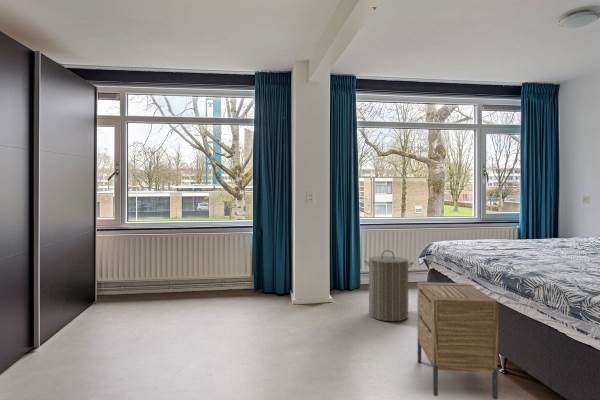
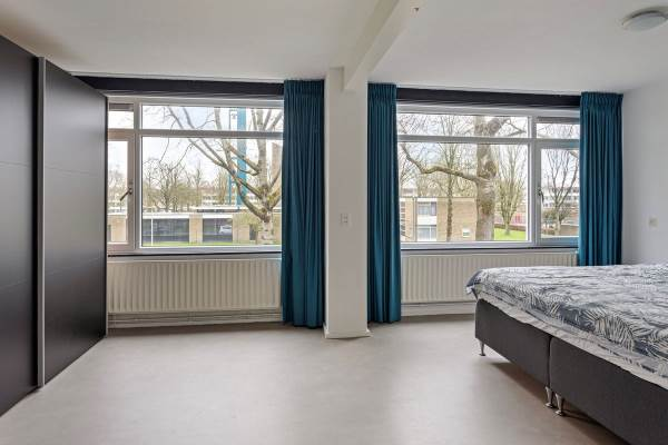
- laundry hamper [363,249,414,322]
- nightstand [417,281,499,400]
